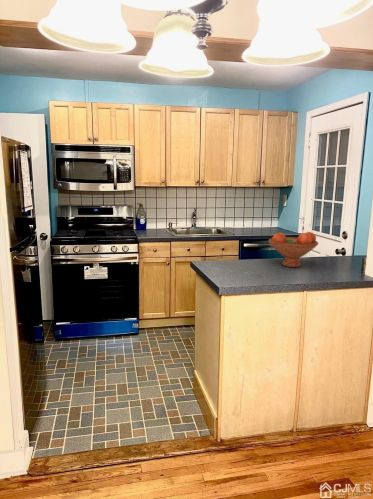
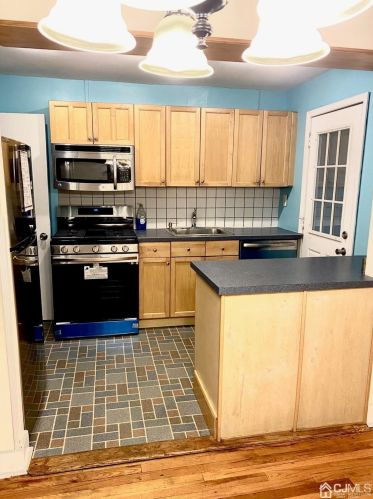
- fruit bowl [268,231,319,268]
